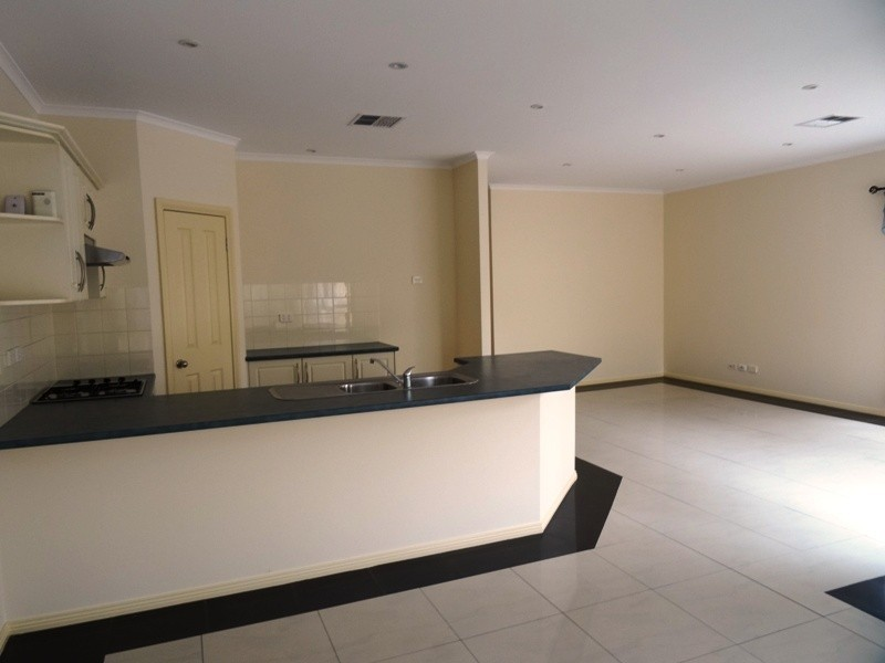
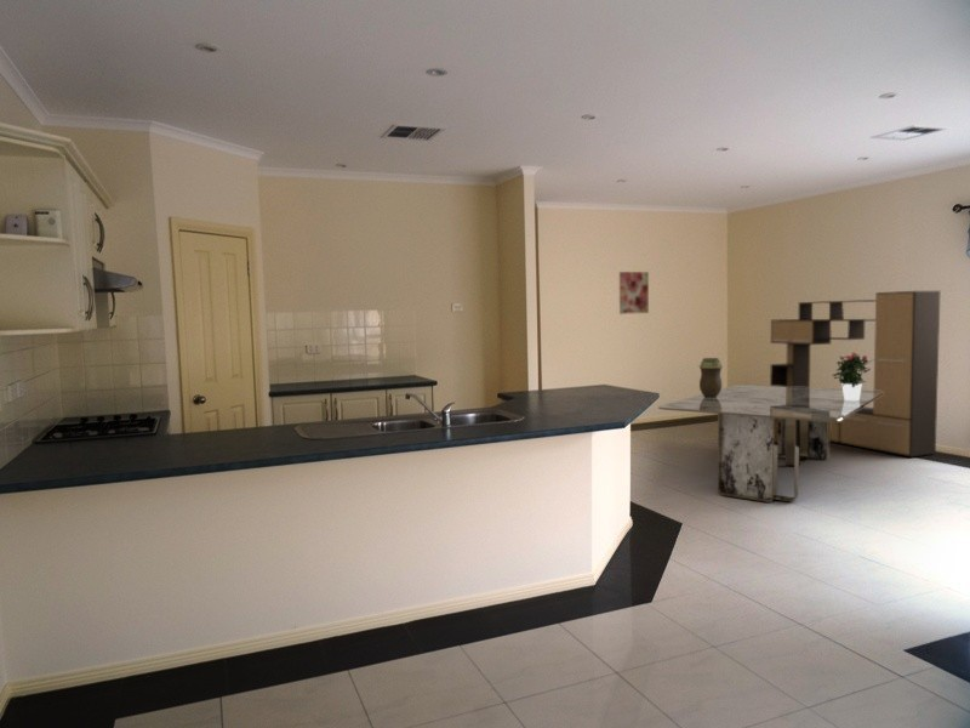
+ wall art [618,271,650,315]
+ decorative urn [698,357,724,398]
+ media console [769,289,942,459]
+ dining table [657,383,884,504]
+ potted flower [832,351,874,400]
